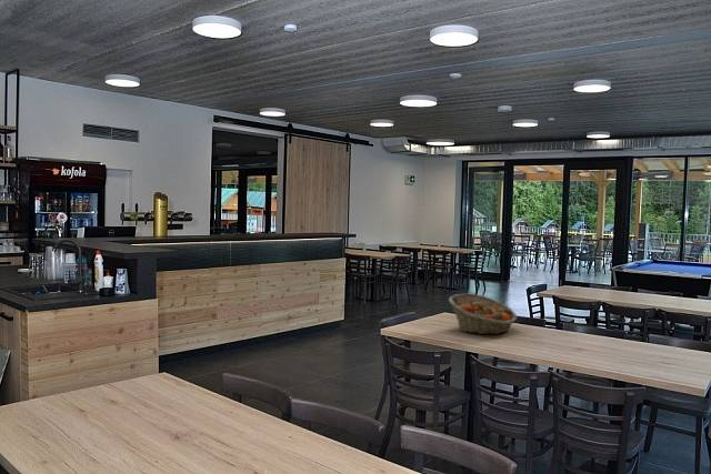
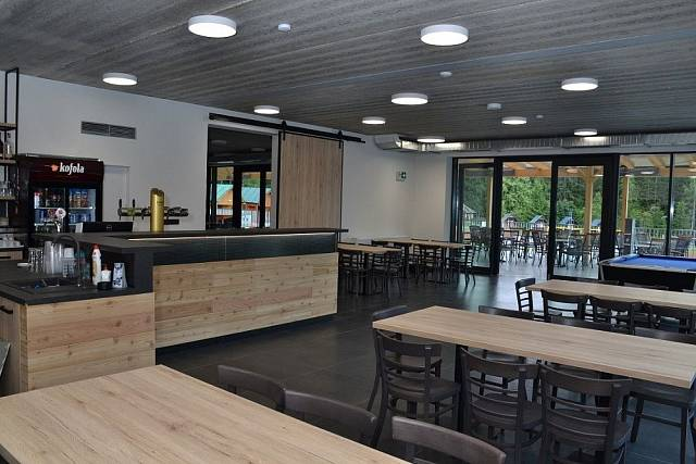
- fruit basket [448,293,518,335]
